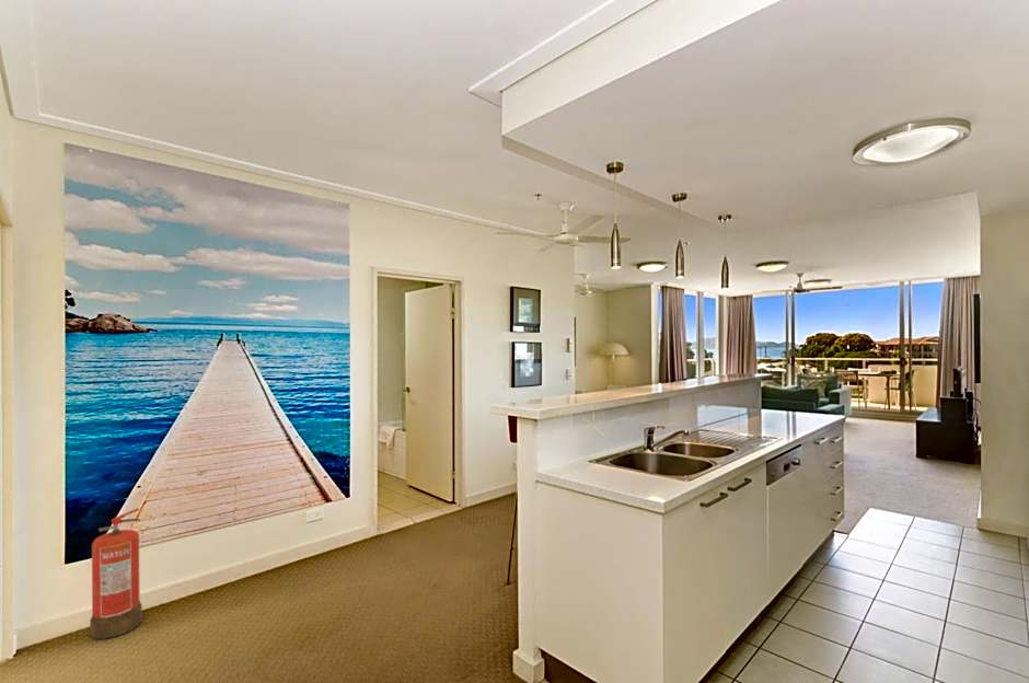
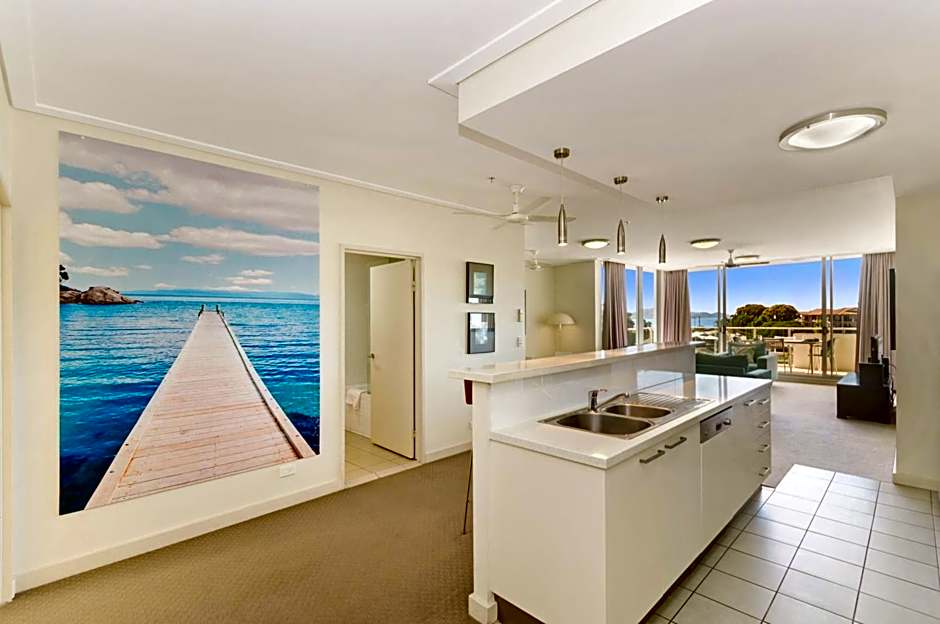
- fire extinguisher [89,507,143,640]
